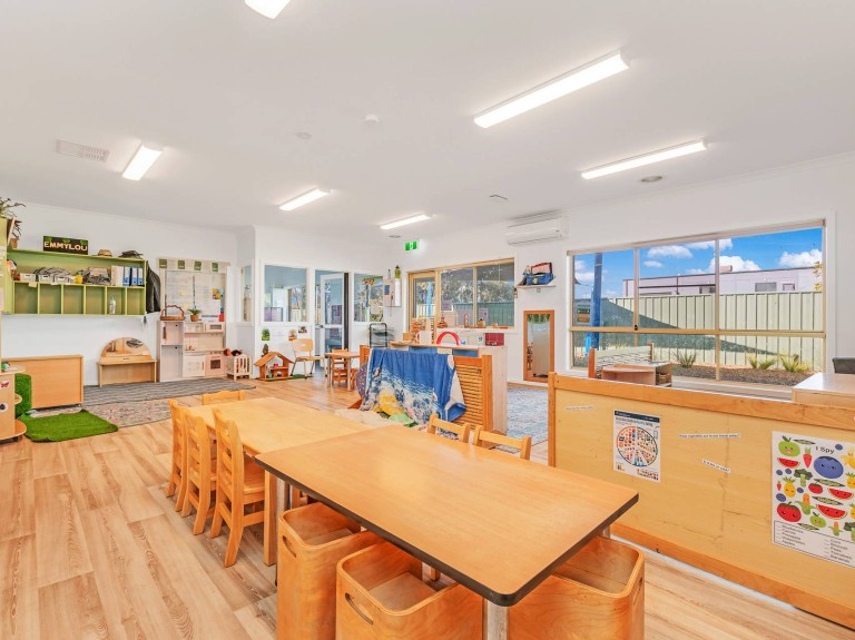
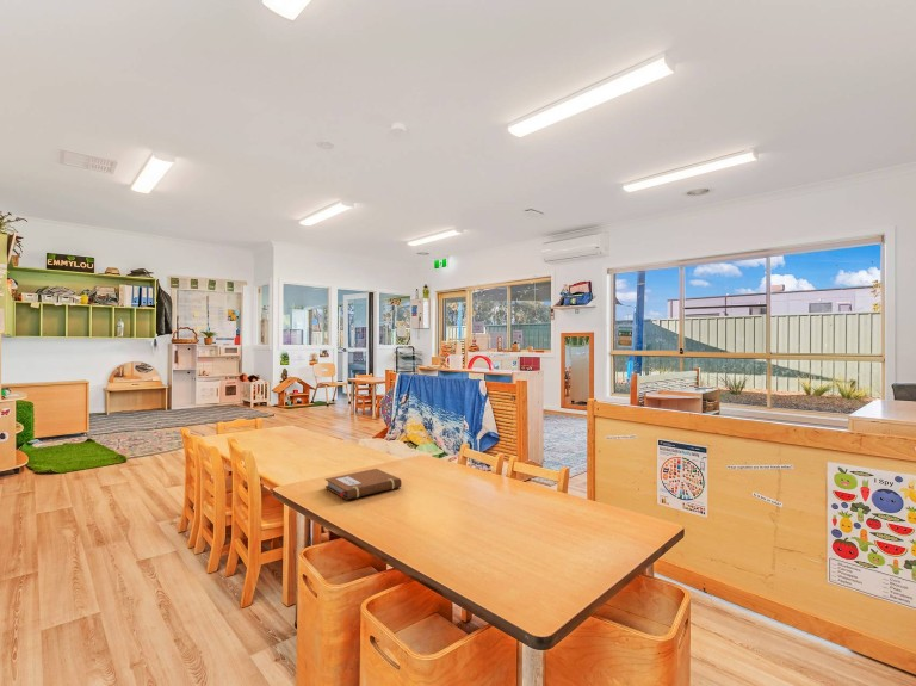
+ notebook [324,468,402,501]
